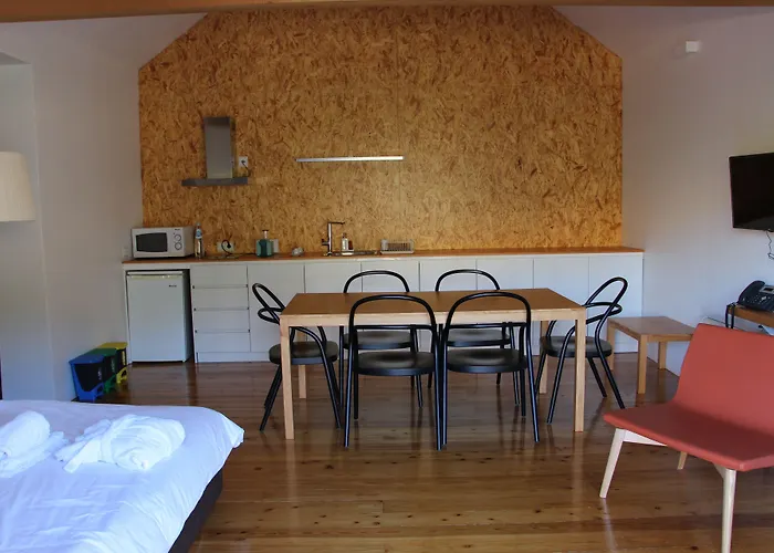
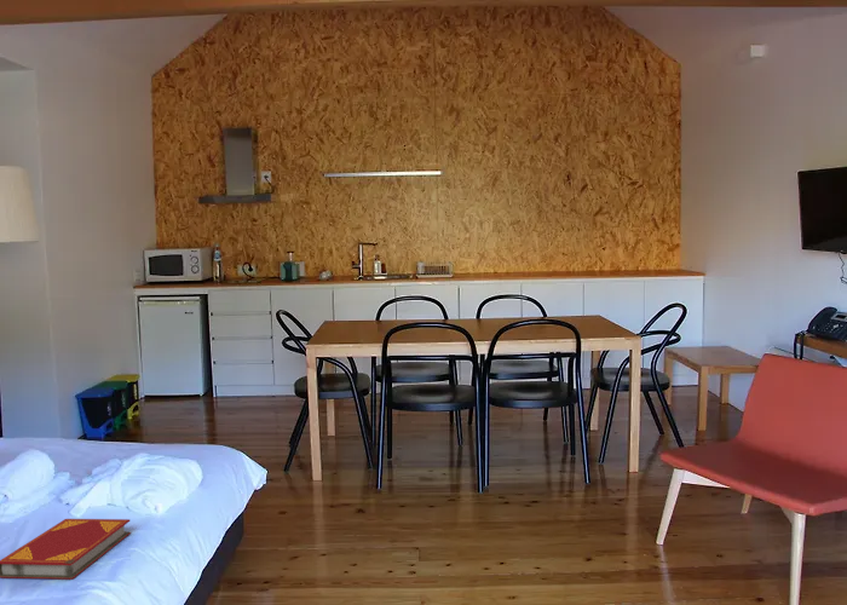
+ hardback book [0,518,132,581]
